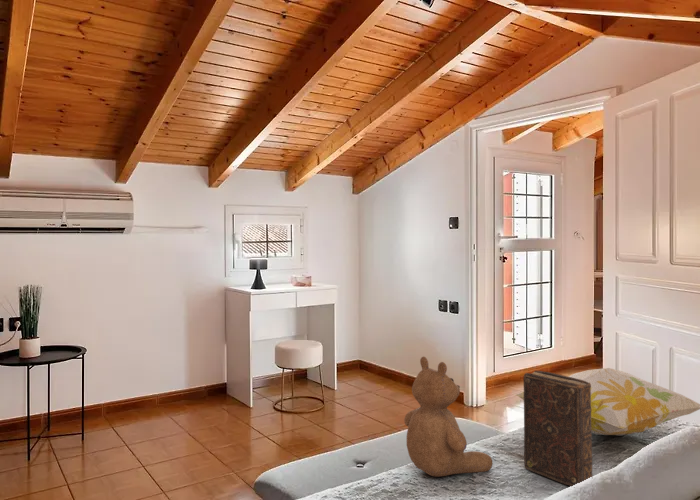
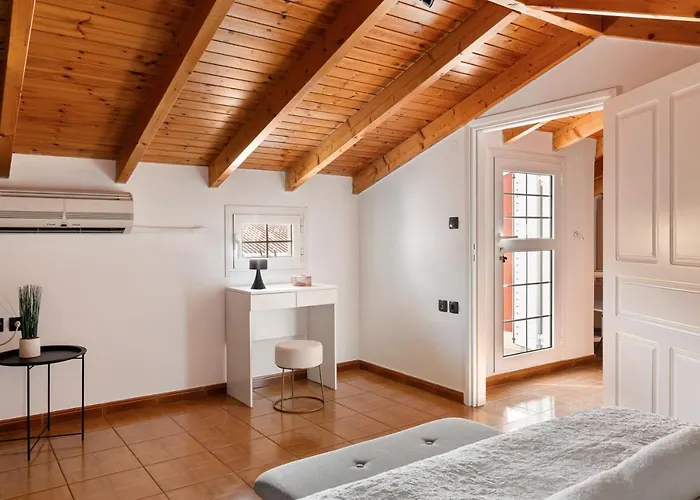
- decorative pillow [514,367,700,437]
- book [523,370,593,487]
- teddy bear [403,356,494,478]
